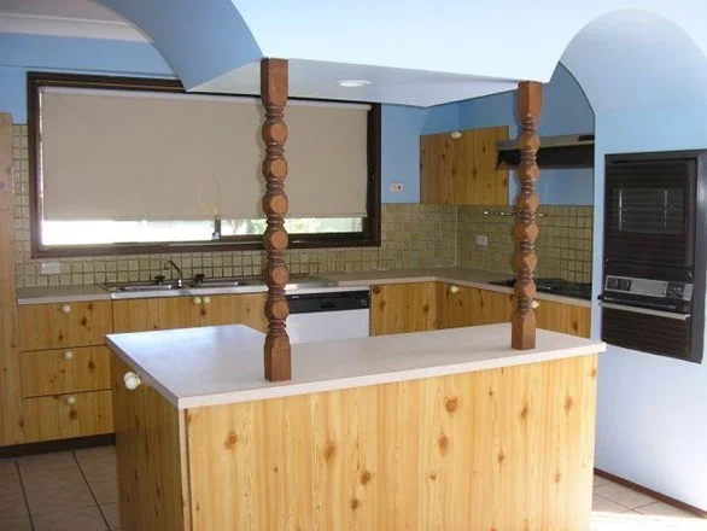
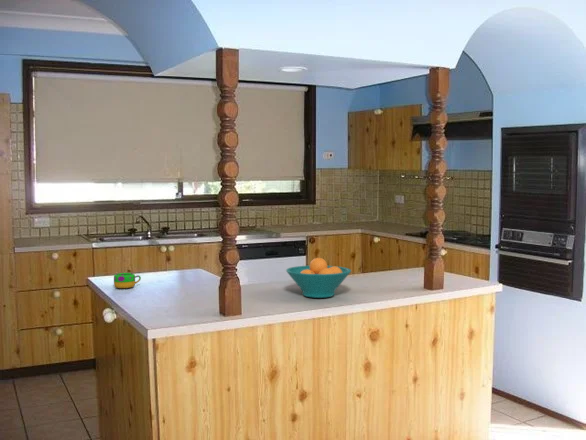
+ mug [113,272,142,290]
+ fruit bowl [285,257,352,299]
